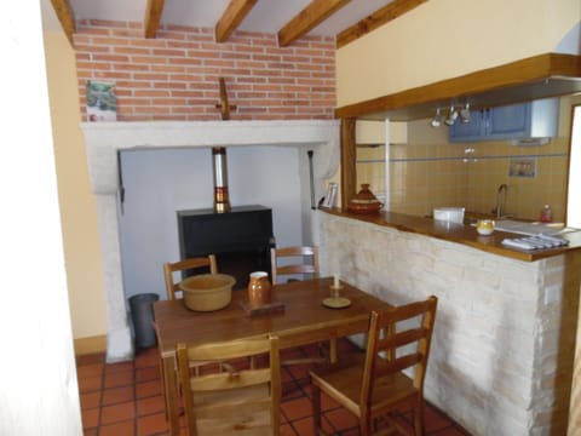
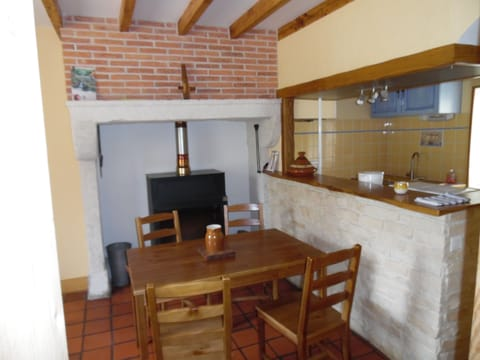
- bowl [178,272,237,312]
- candle holder [322,271,352,309]
